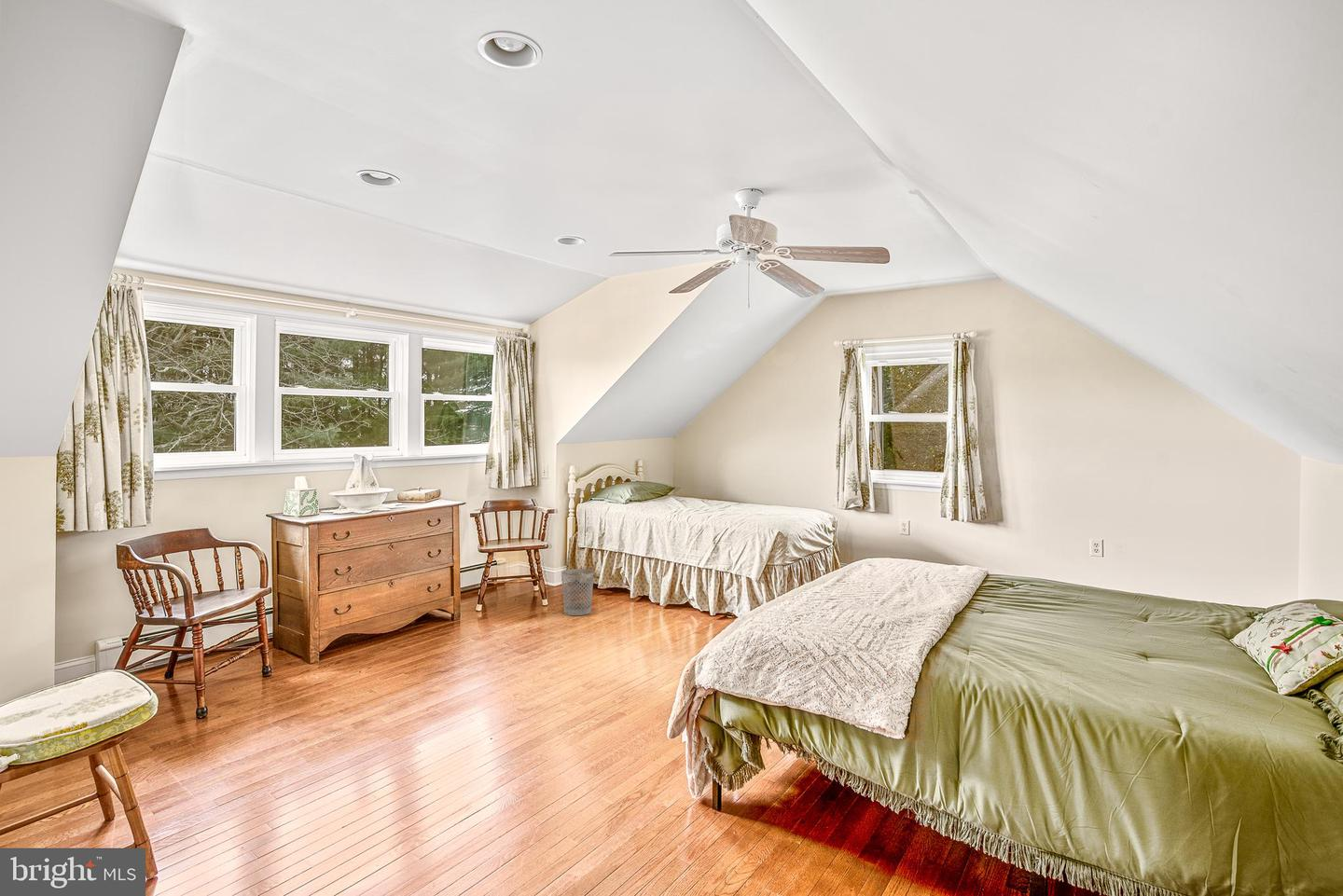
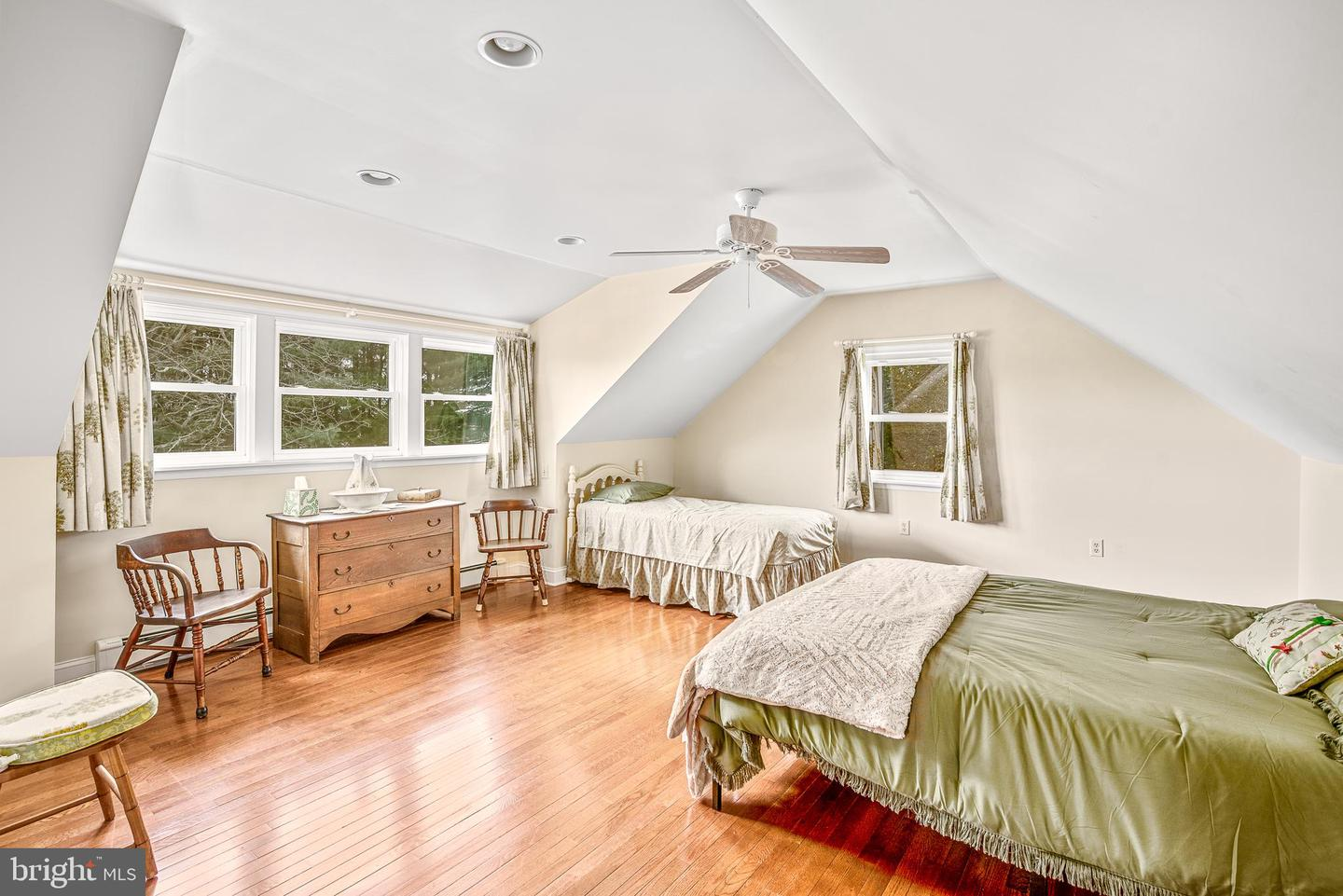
- wastebasket [561,568,595,616]
